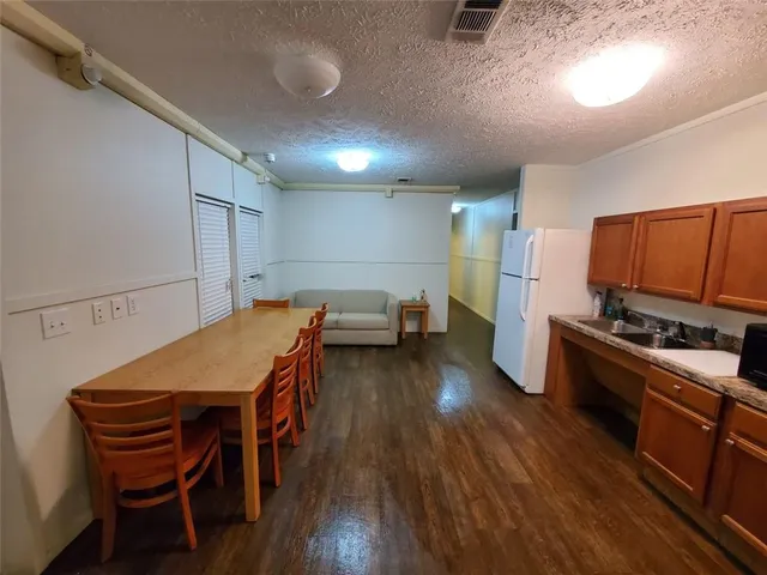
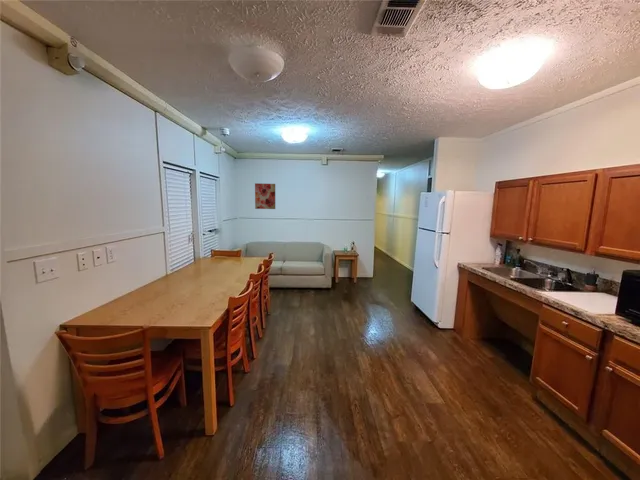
+ wall art [254,182,276,210]
